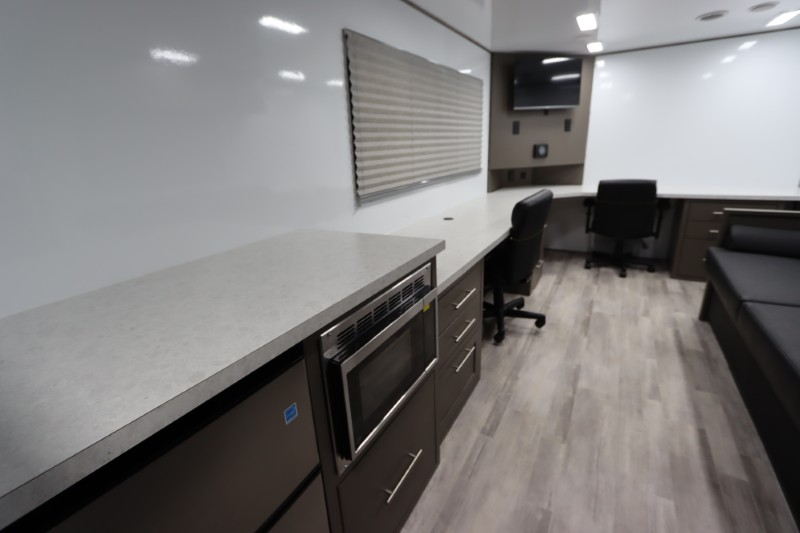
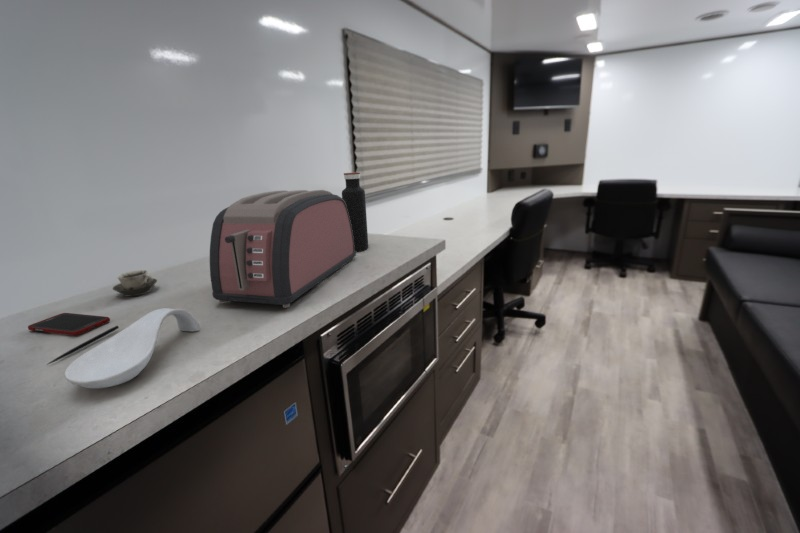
+ cup [112,269,158,297]
+ cell phone [27,312,111,336]
+ toaster [209,189,357,309]
+ water bottle [341,171,369,252]
+ spoon rest [64,307,201,389]
+ pen [46,325,120,366]
